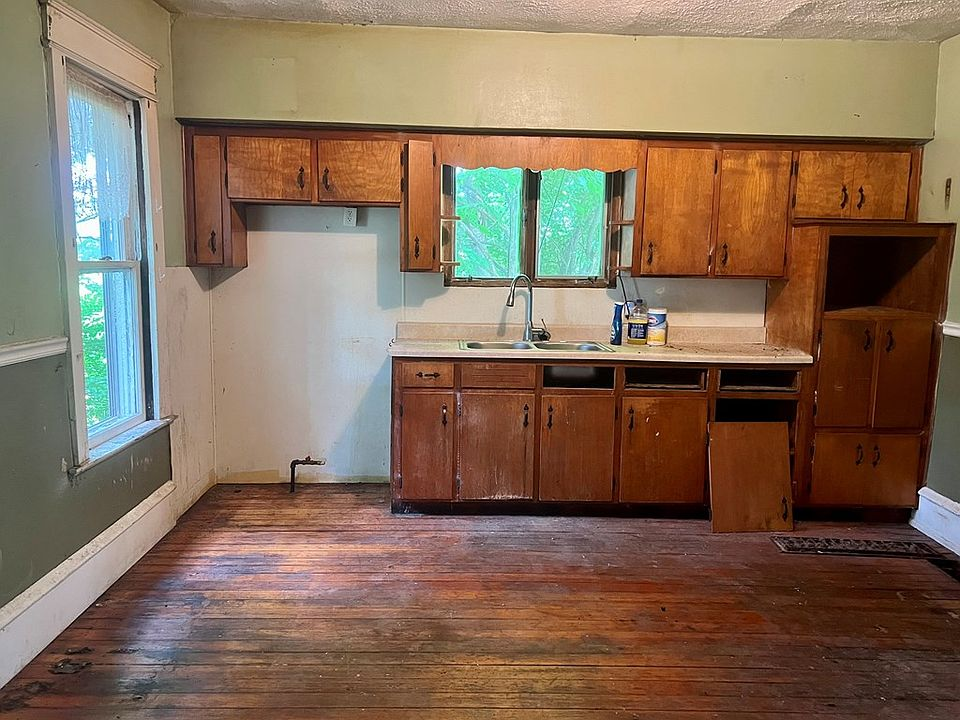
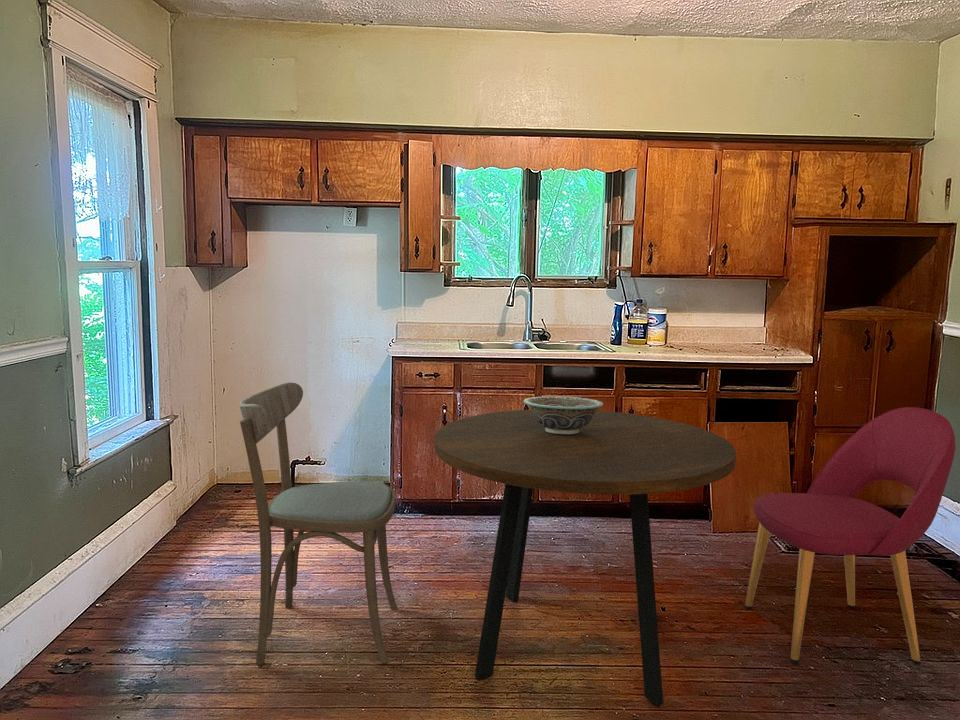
+ decorative bowl [523,395,604,434]
+ dining chair [744,406,957,666]
+ dining table [434,409,737,707]
+ dining chair [238,381,398,666]
